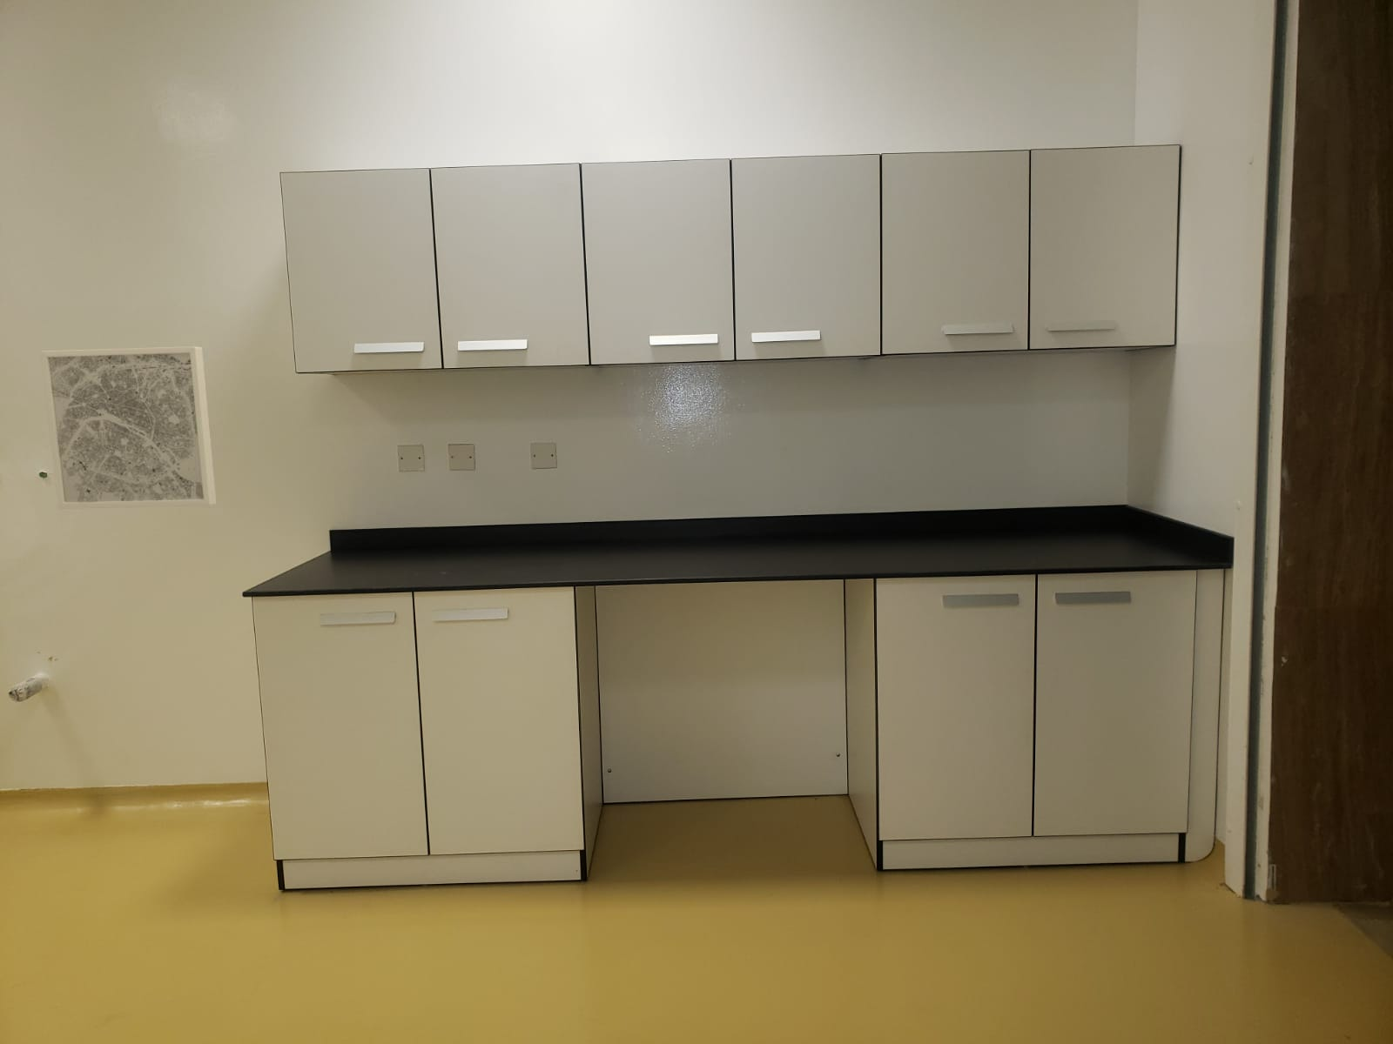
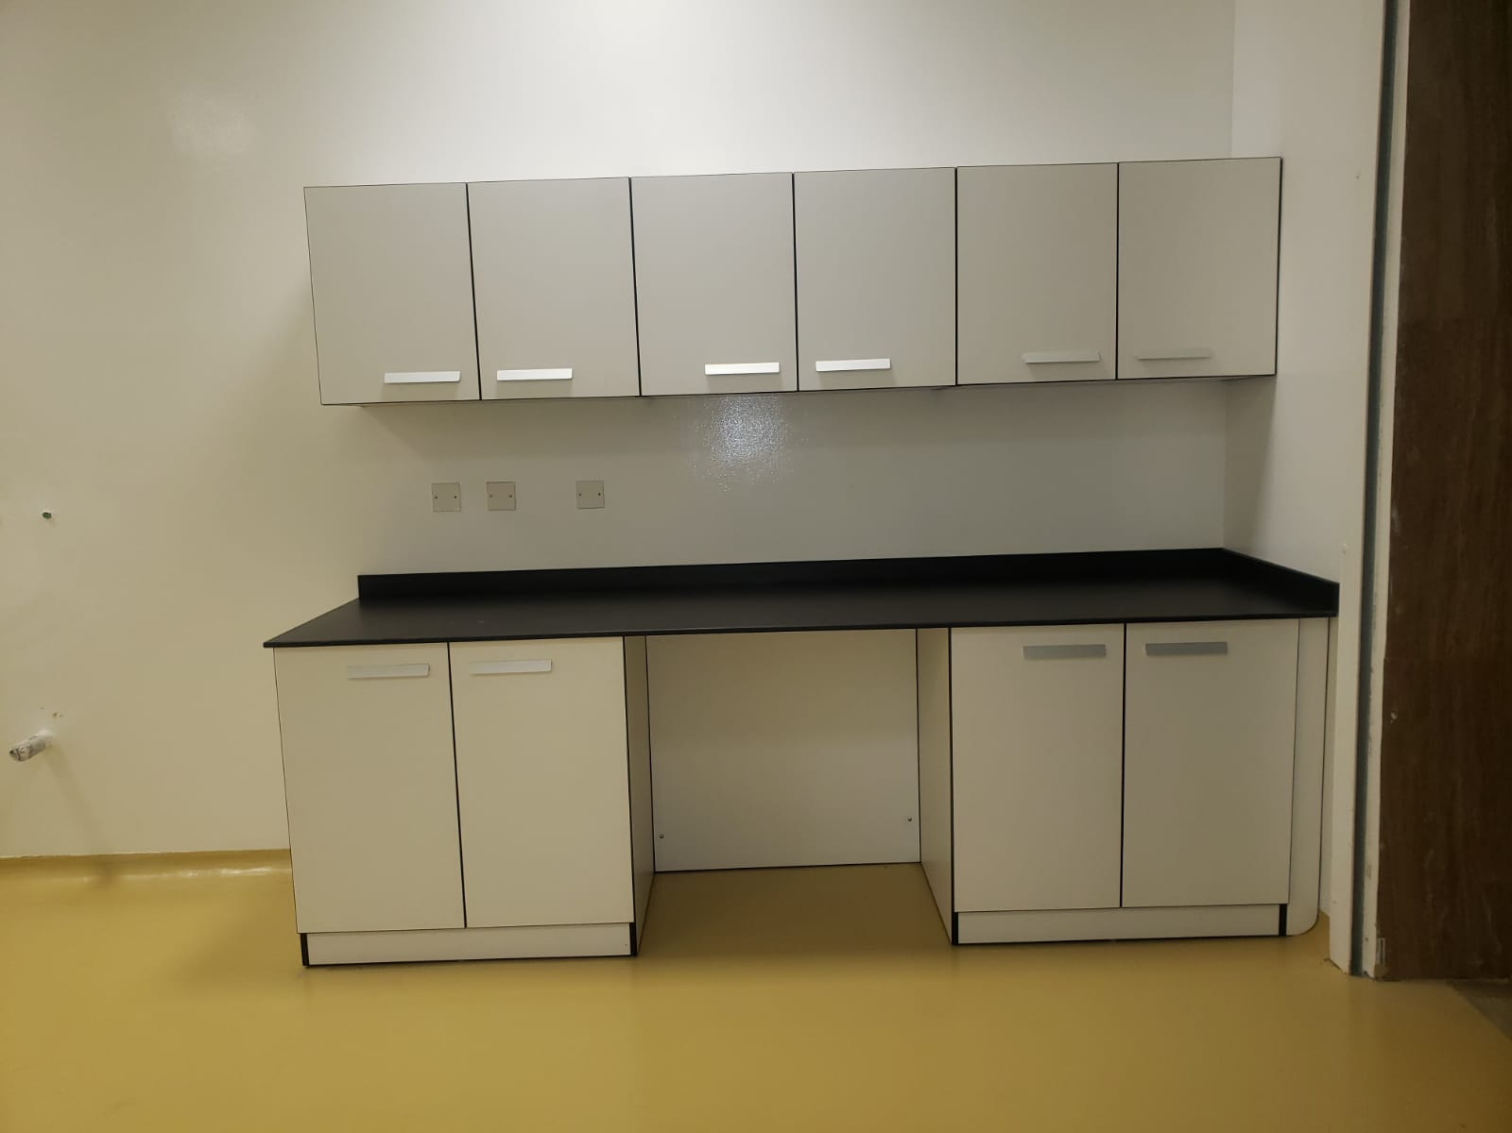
- wall art [41,345,217,510]
